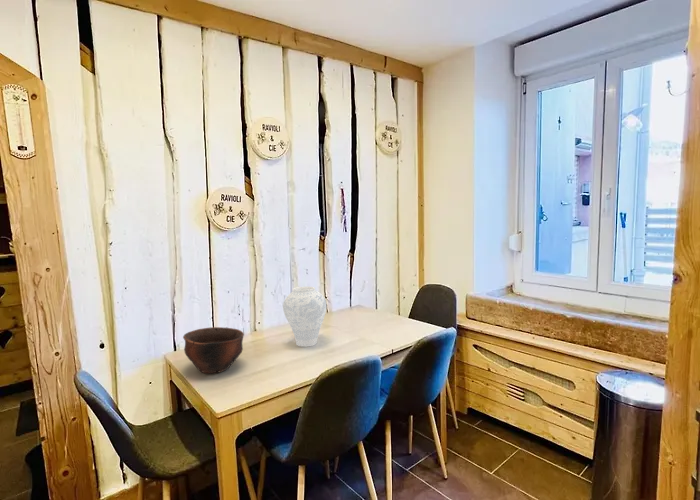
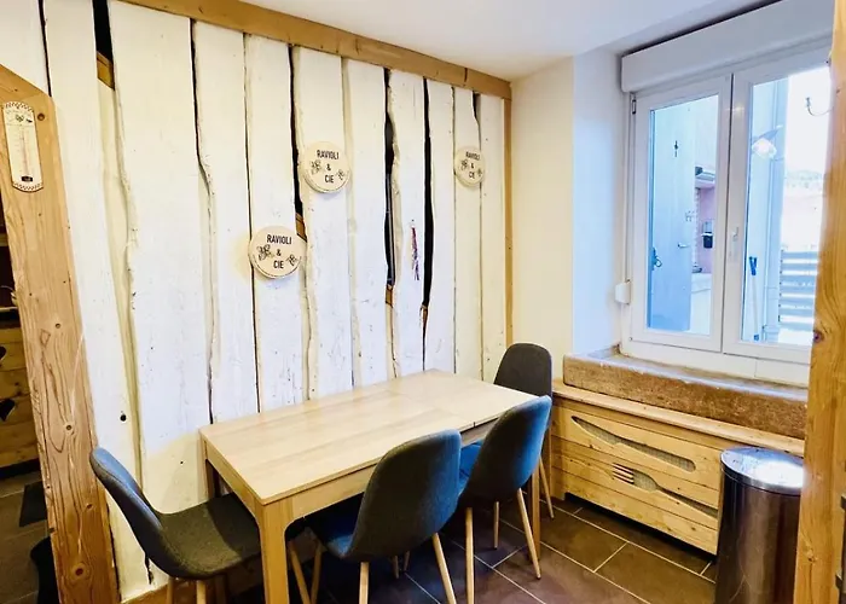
- vase [282,286,327,347]
- bowl [182,326,245,374]
